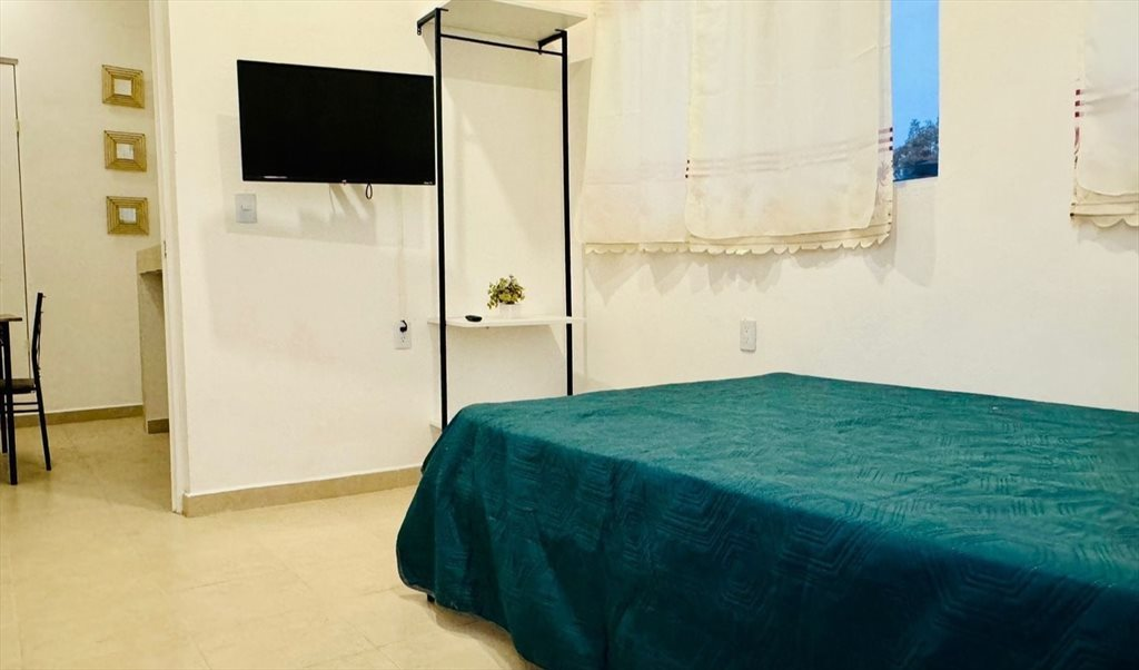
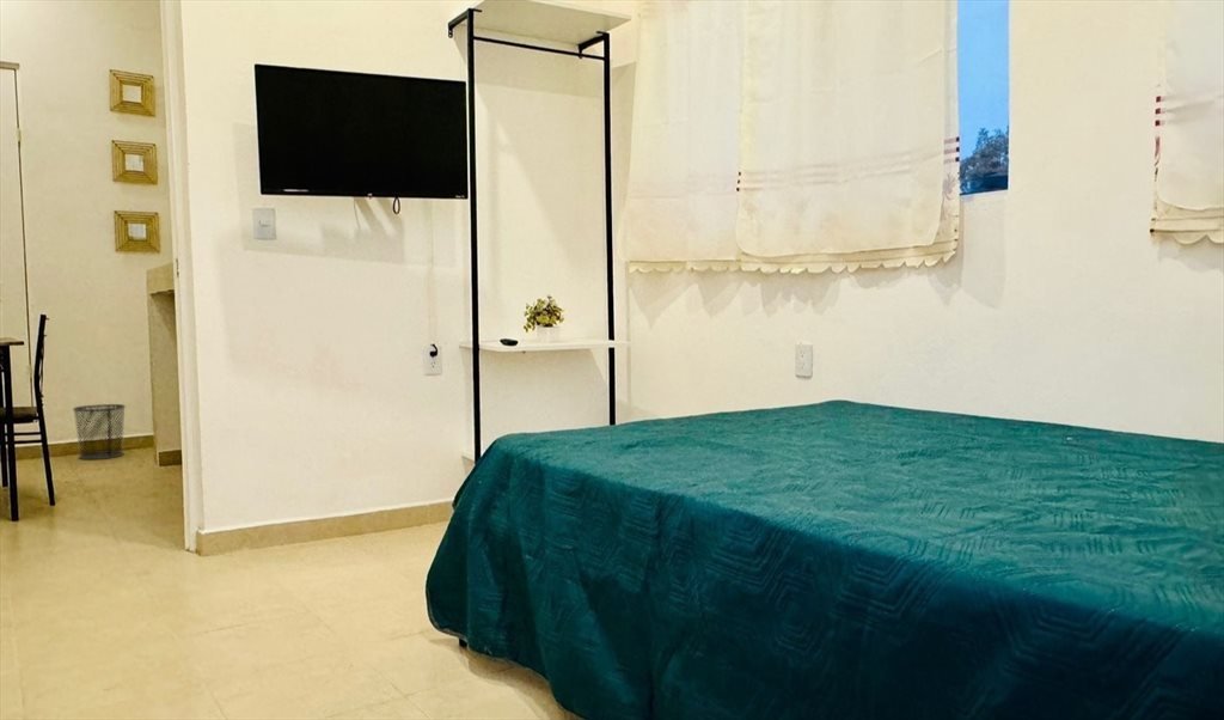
+ waste bin [72,403,127,460]
